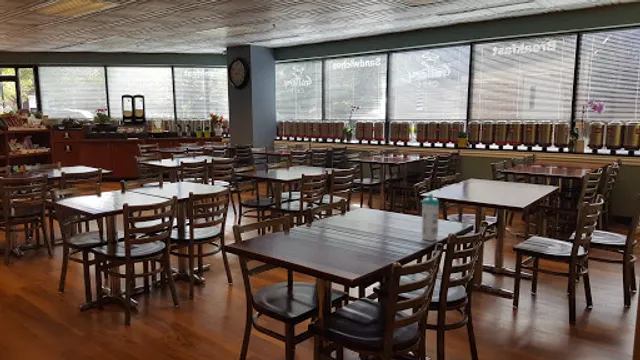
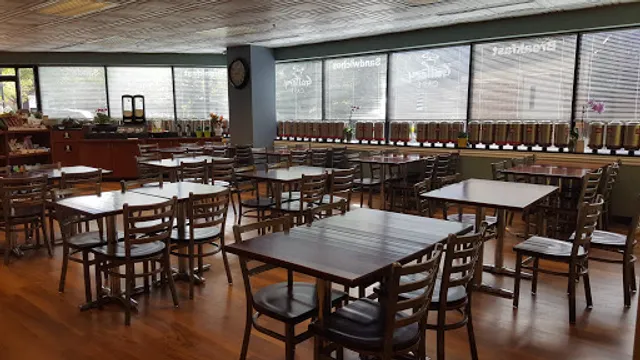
- water bottle [421,193,440,242]
